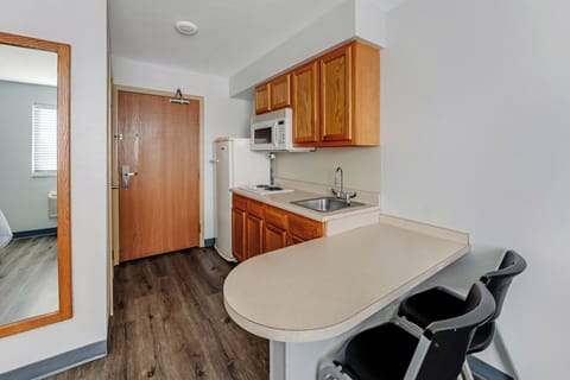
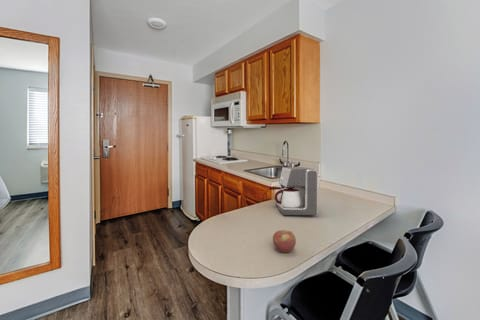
+ apple [272,229,297,253]
+ coffee maker [268,166,319,216]
